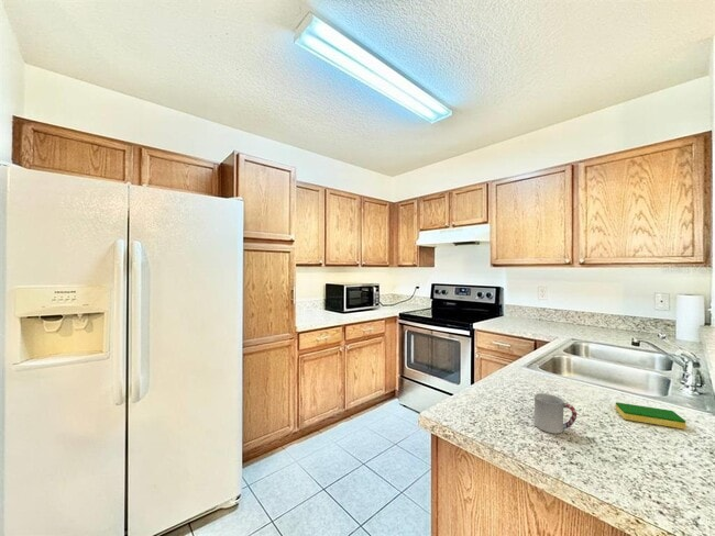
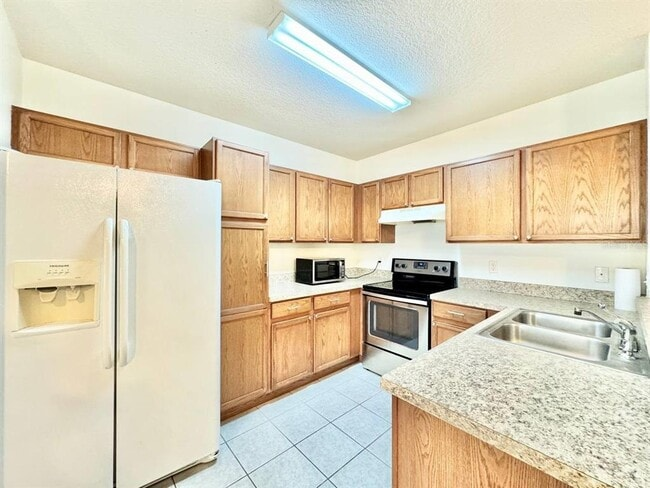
- dish sponge [615,401,688,431]
- cup [534,392,578,435]
